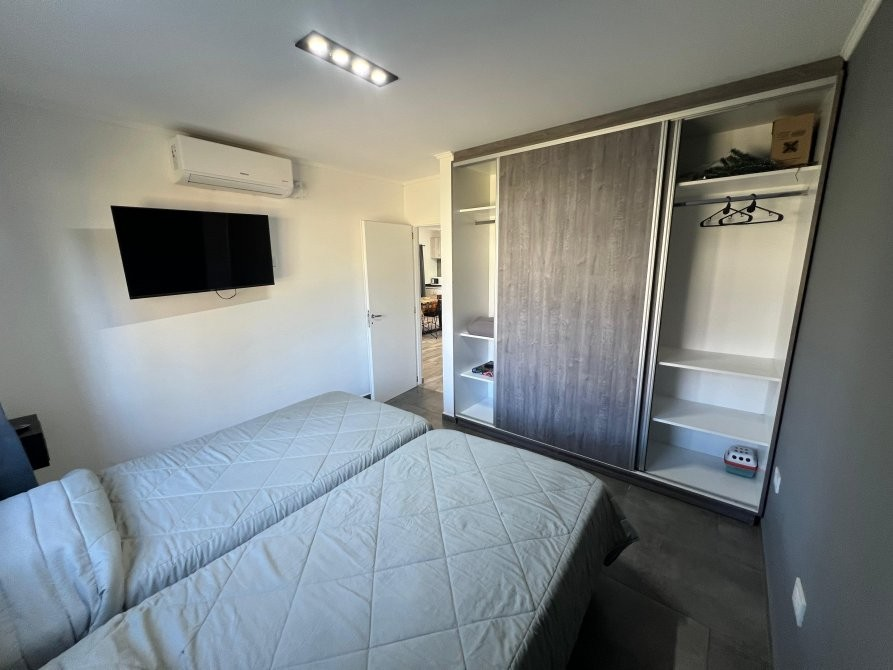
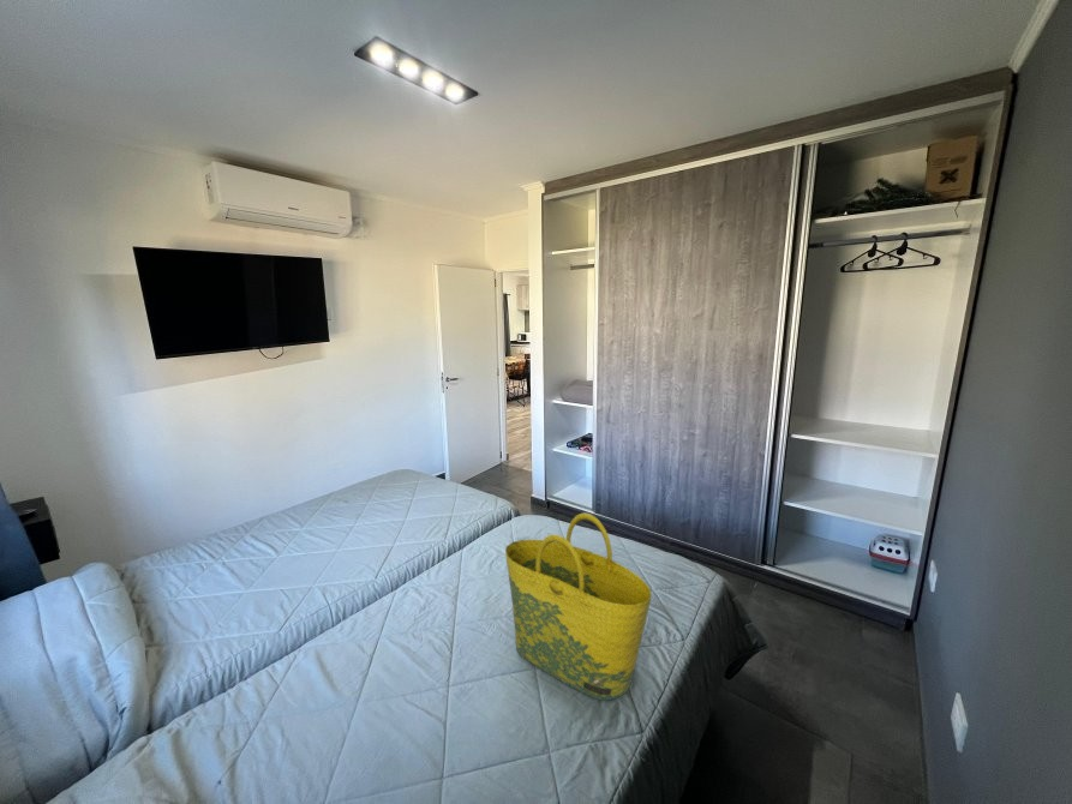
+ tote bag [504,512,653,701]
